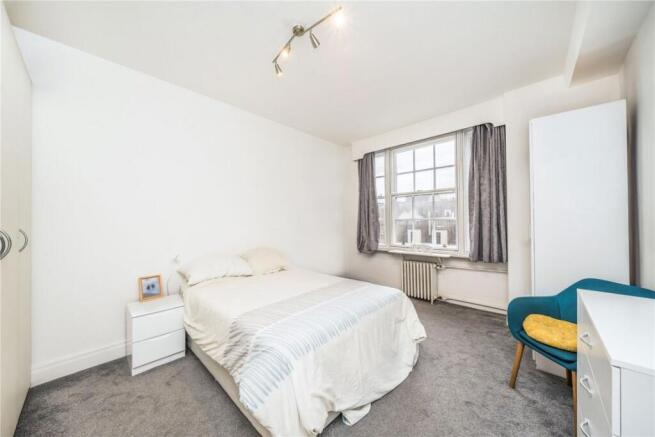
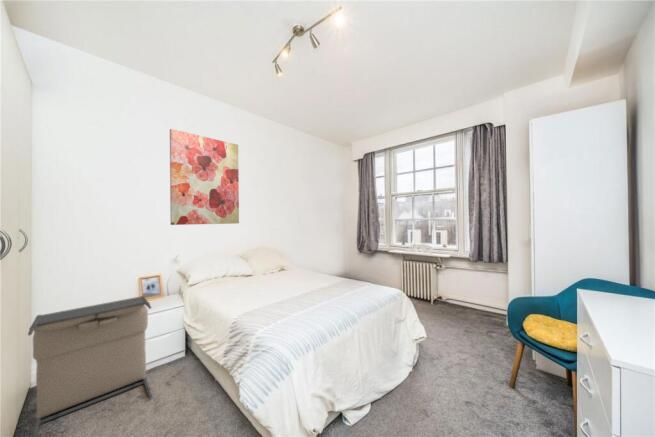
+ laundry hamper [27,295,153,437]
+ wall art [169,128,240,226]
